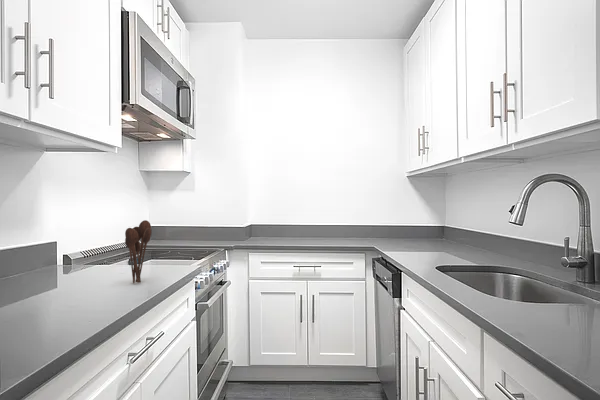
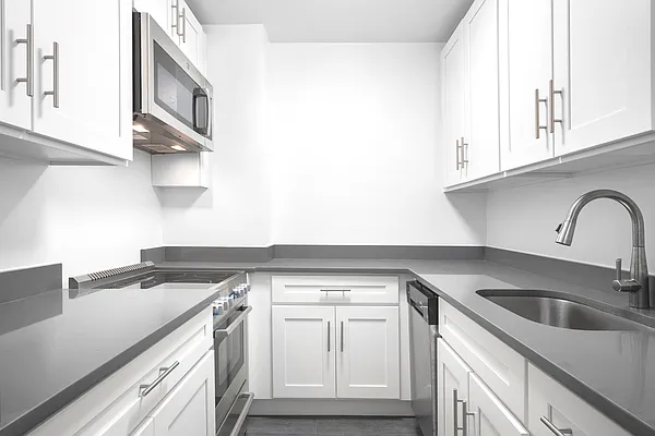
- utensil holder [124,219,153,284]
